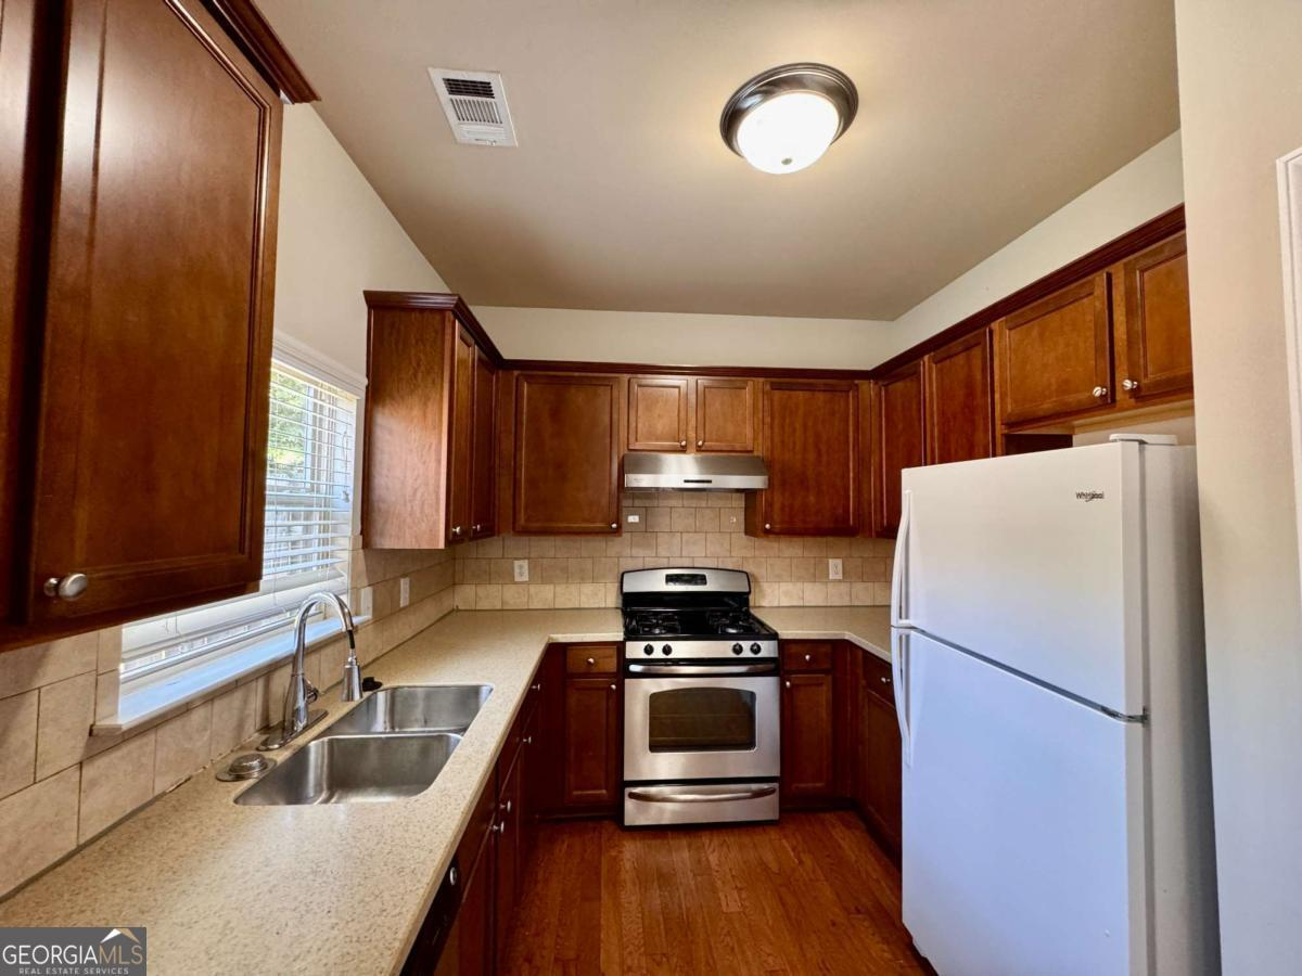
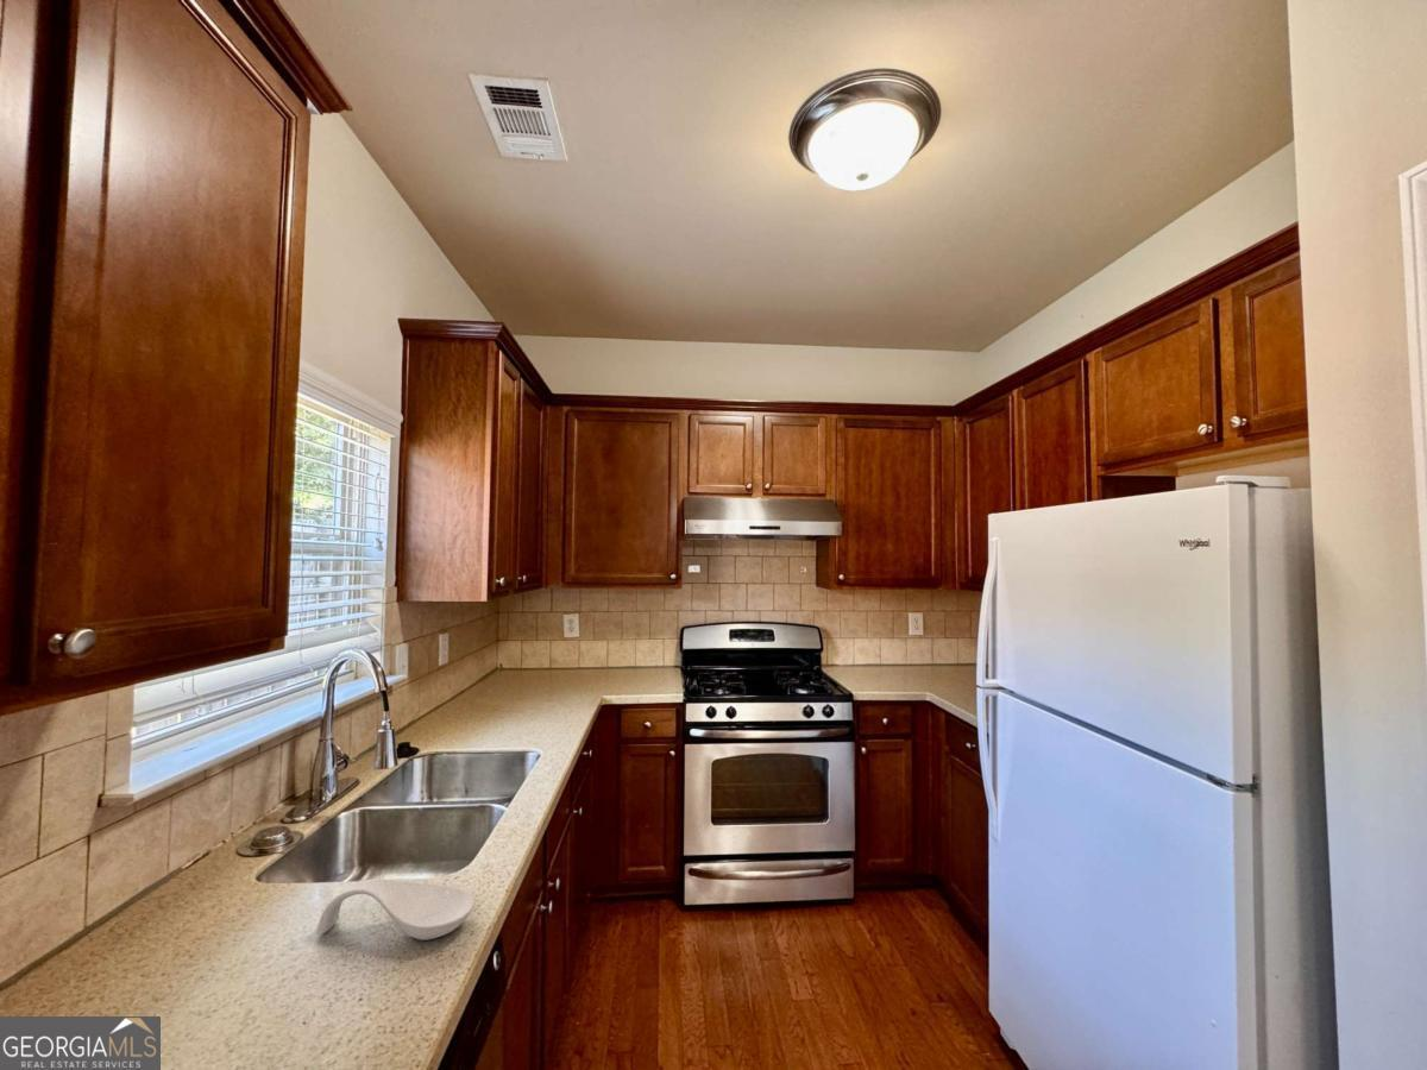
+ spoon rest [315,877,476,942]
